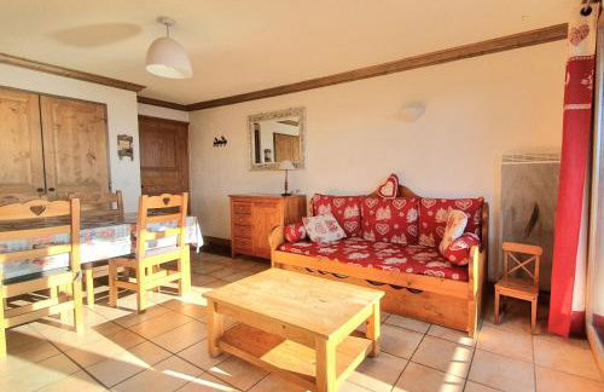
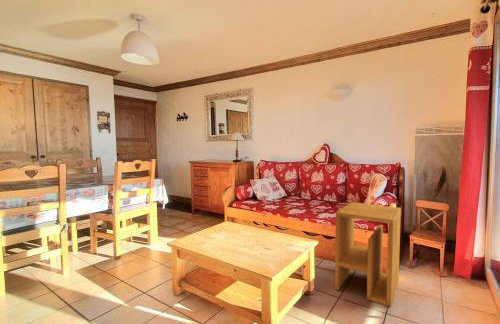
+ side table [334,201,402,308]
